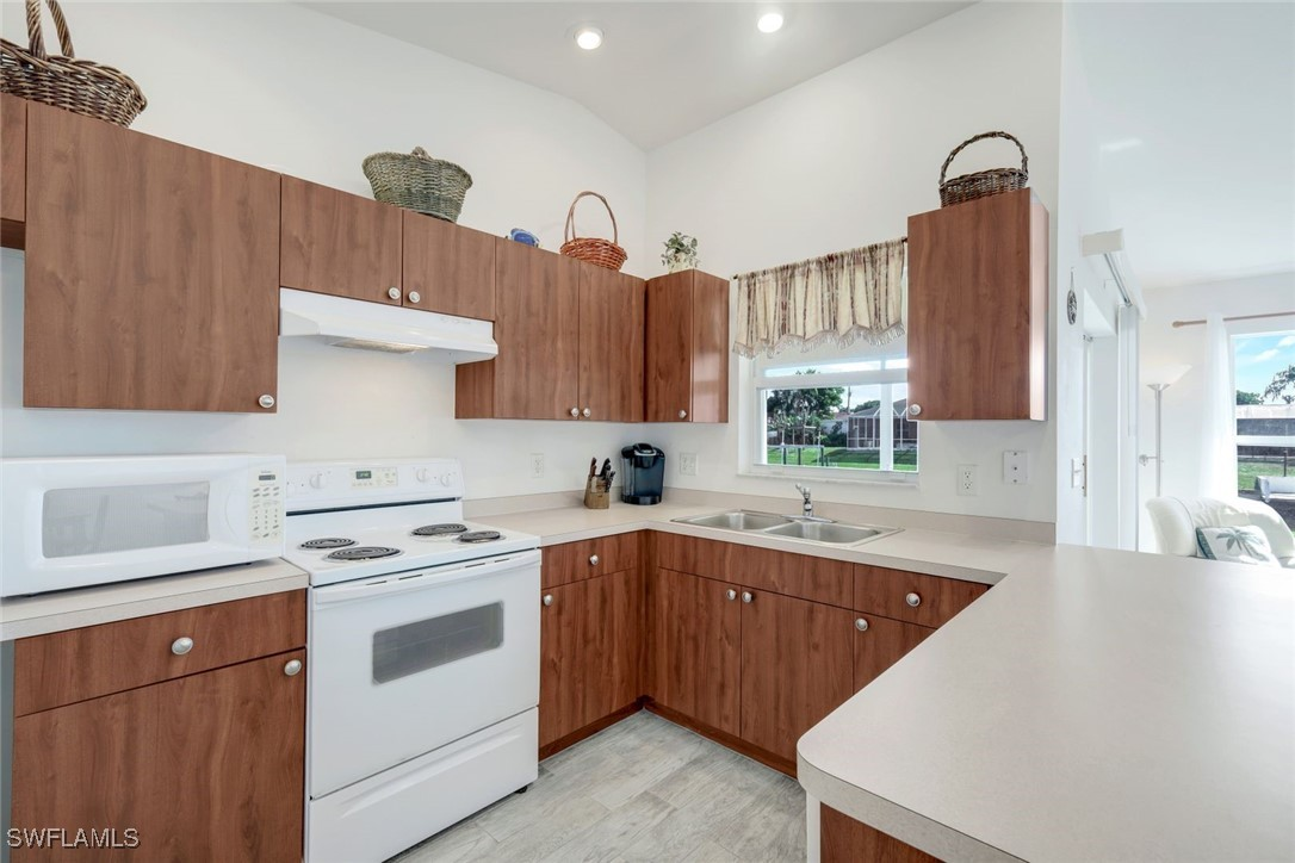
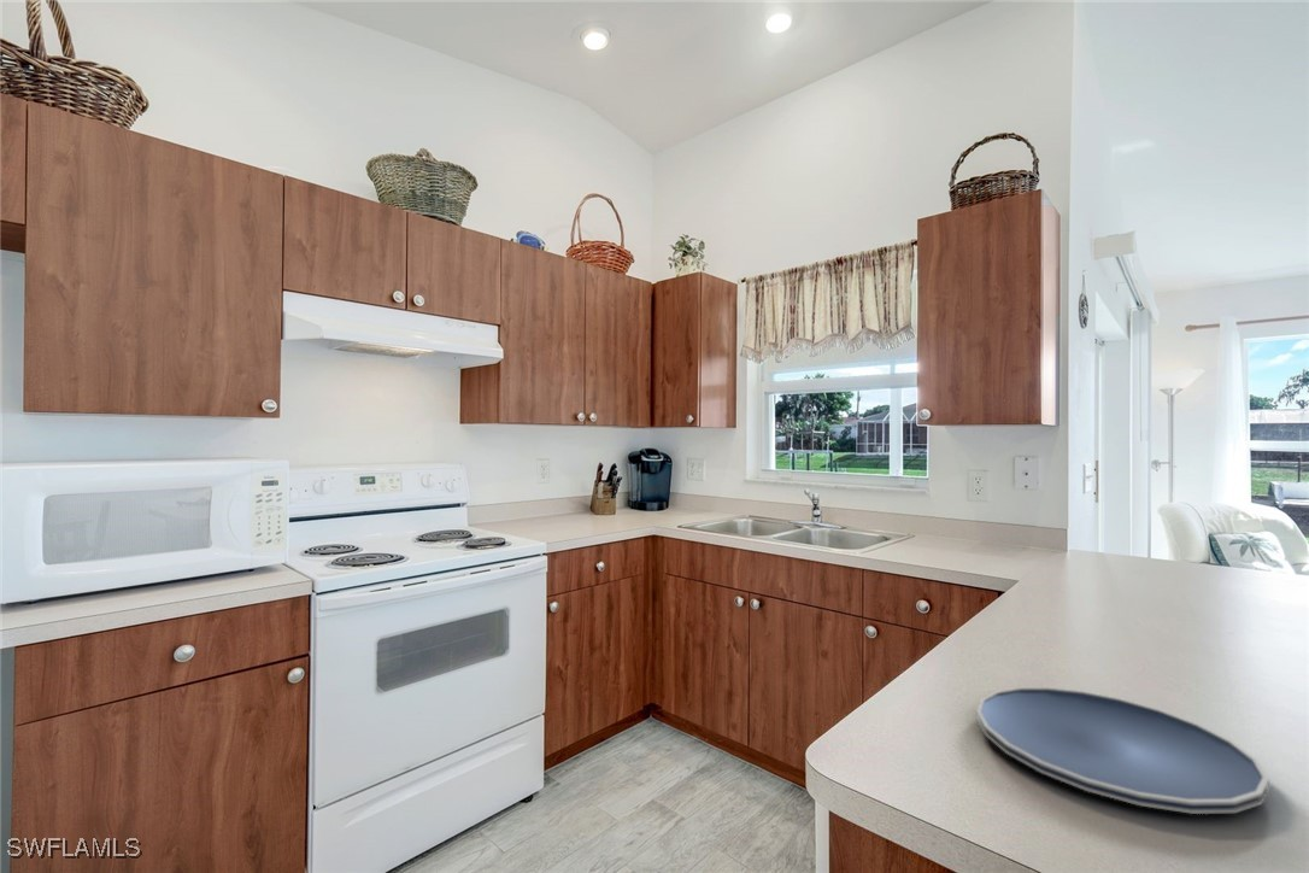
+ plate [975,686,1270,815]
